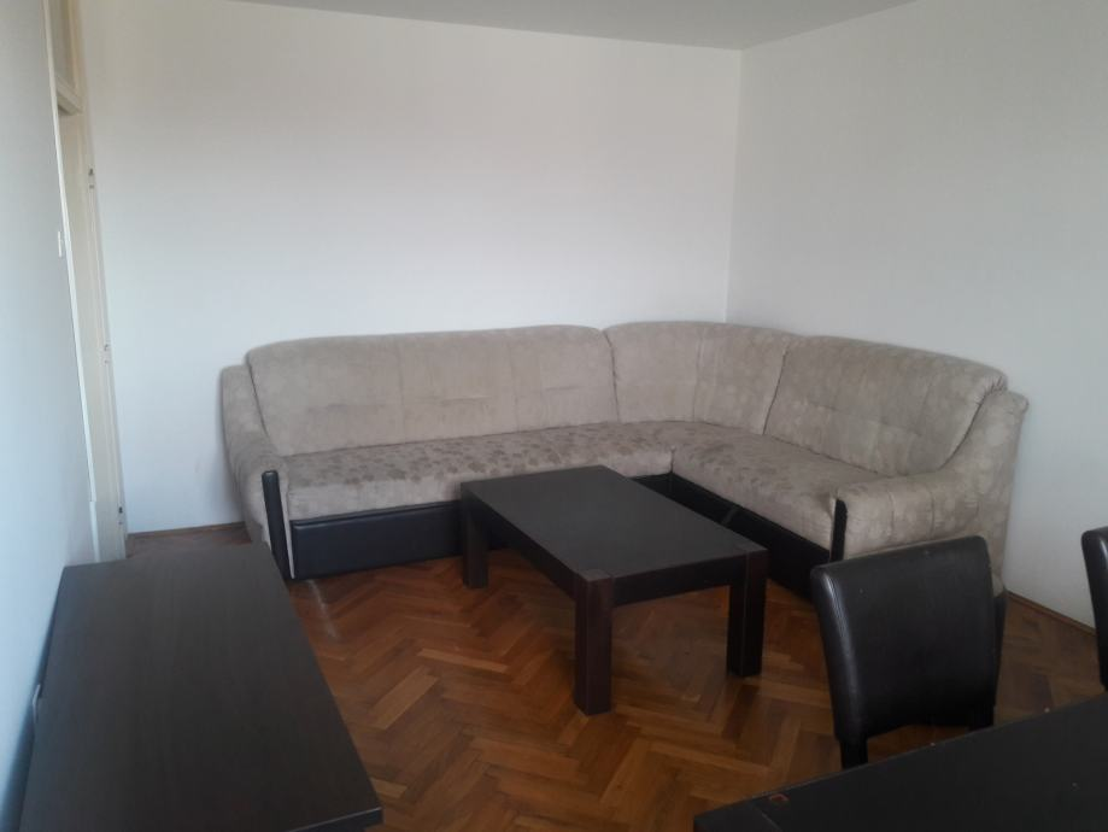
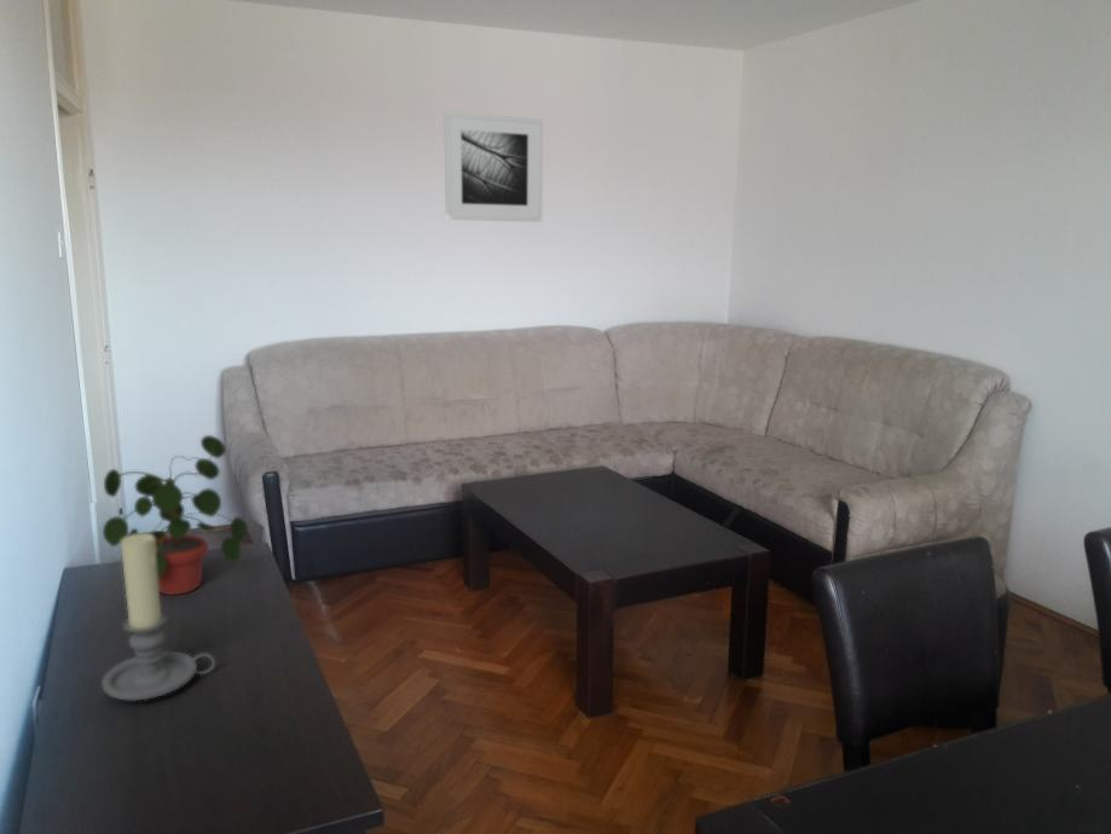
+ potted plant [102,434,247,596]
+ candle holder [100,533,216,701]
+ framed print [442,110,544,224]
